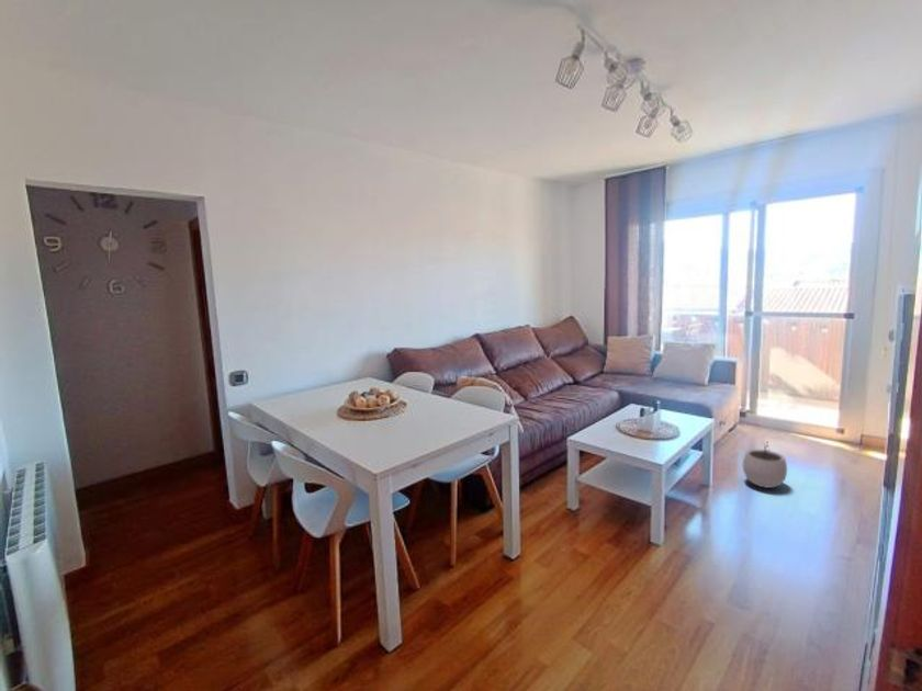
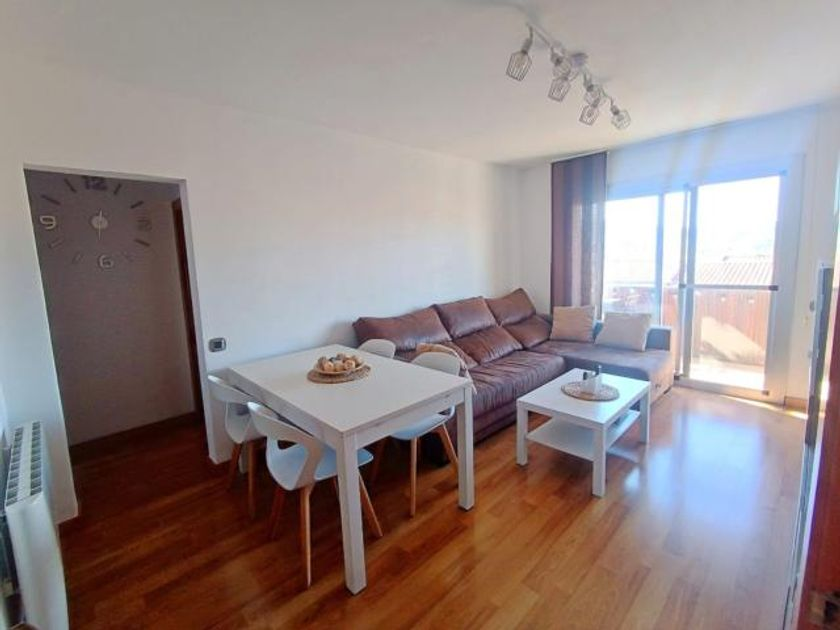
- plant pot [741,440,788,489]
